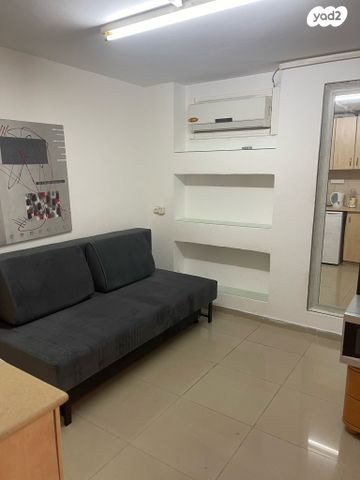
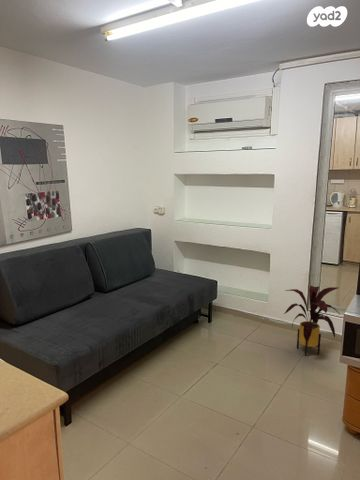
+ house plant [283,284,340,357]
